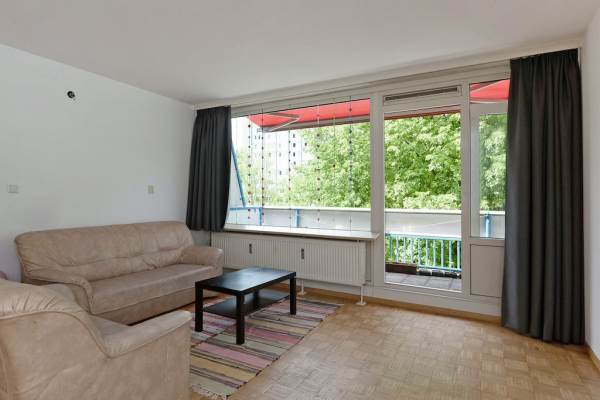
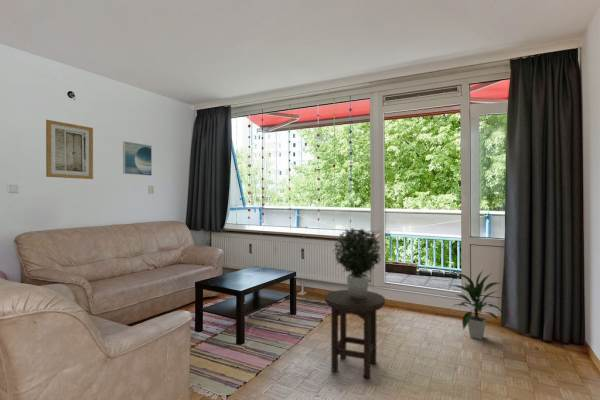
+ indoor plant [450,269,506,341]
+ potted plant [332,227,382,299]
+ stool [324,289,386,379]
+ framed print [122,141,153,177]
+ wall art [45,119,94,180]
